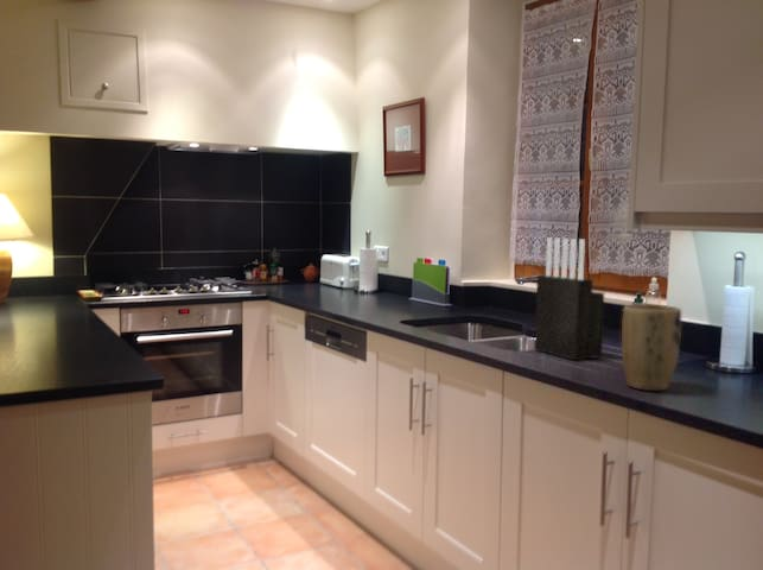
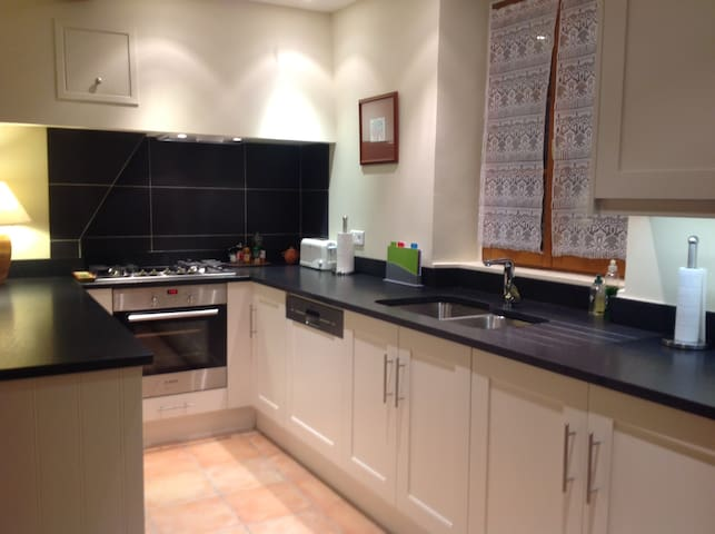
- plant pot [621,303,682,392]
- knife block [534,236,605,361]
